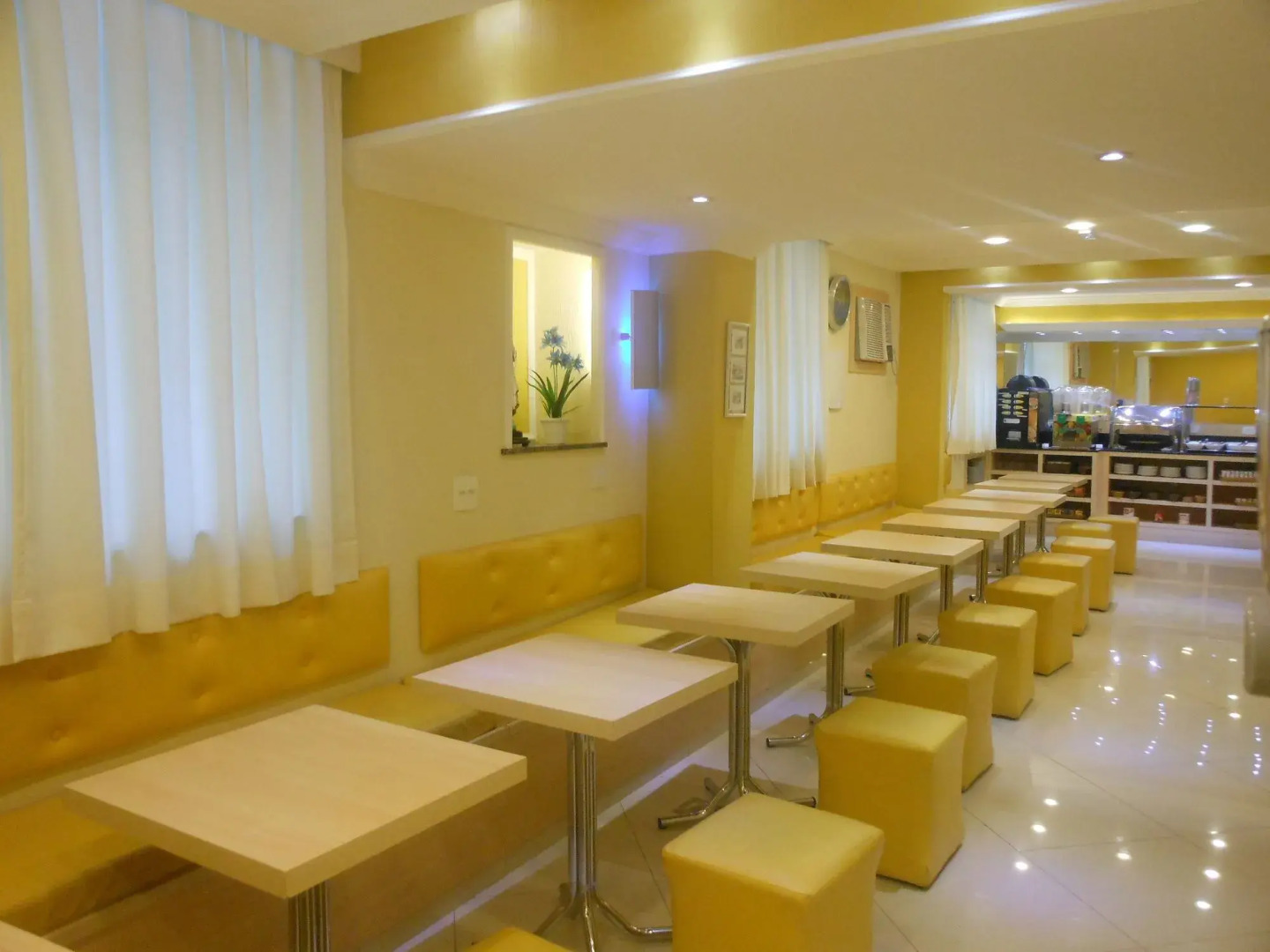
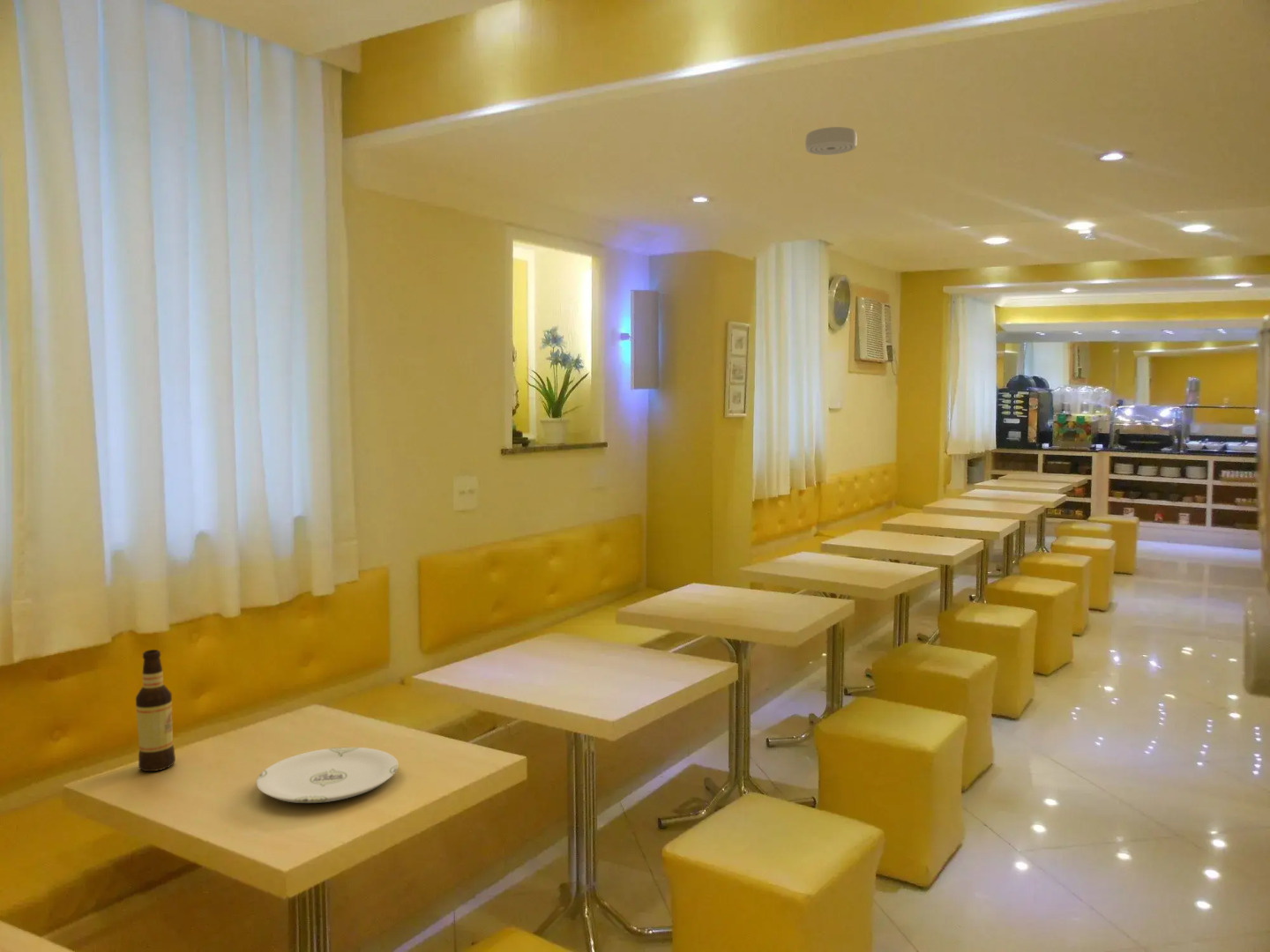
+ bottle [135,649,176,772]
+ plate [256,747,400,804]
+ smoke detector [804,126,858,156]
